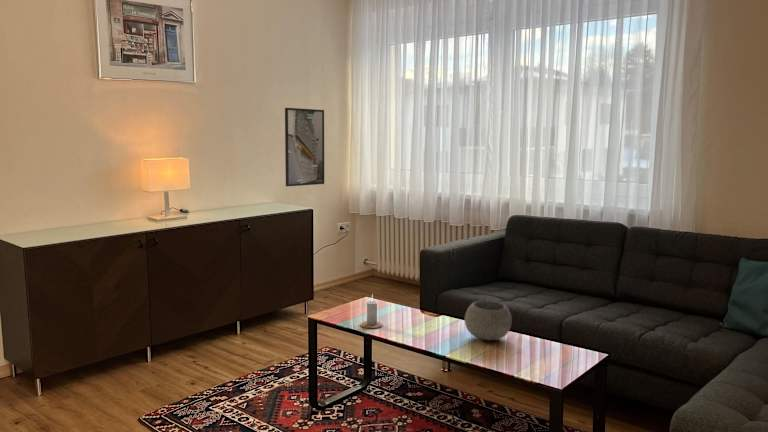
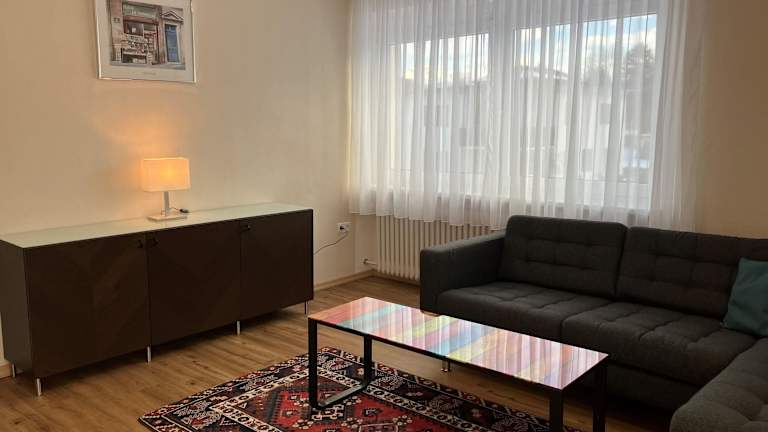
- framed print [284,107,325,187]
- bowl [464,300,513,341]
- candle [359,293,384,329]
